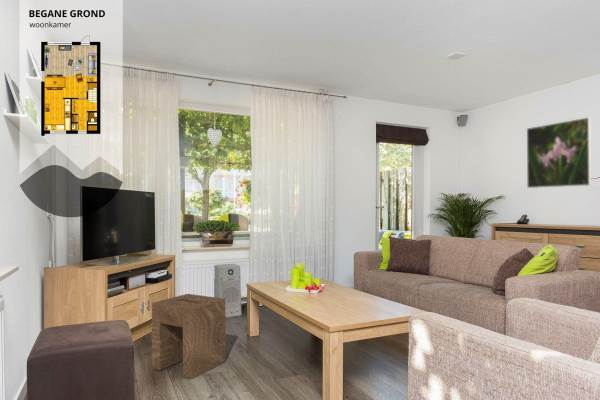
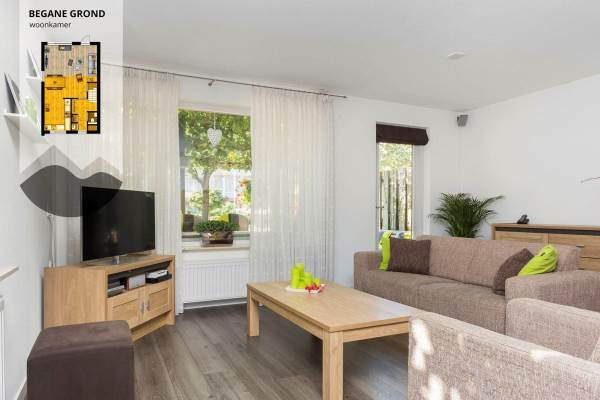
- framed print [526,116,592,189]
- stool [151,293,227,380]
- air purifier [213,263,242,318]
